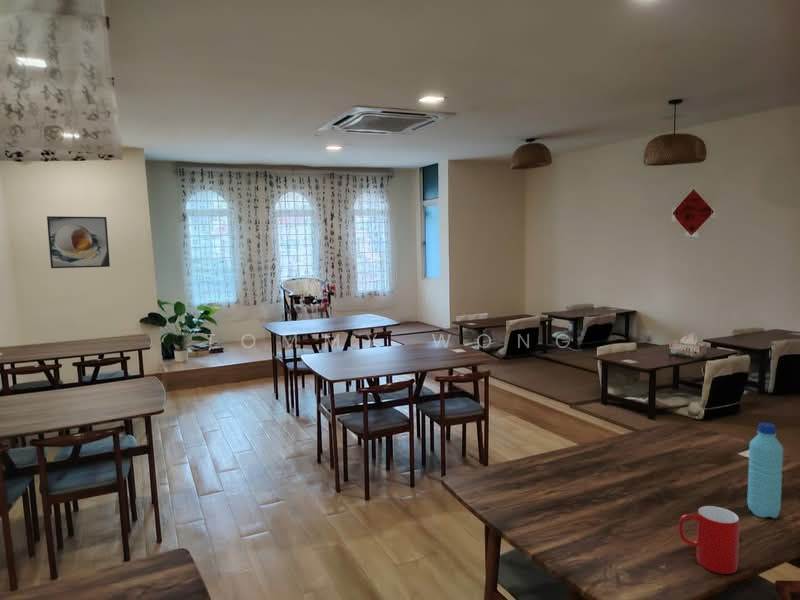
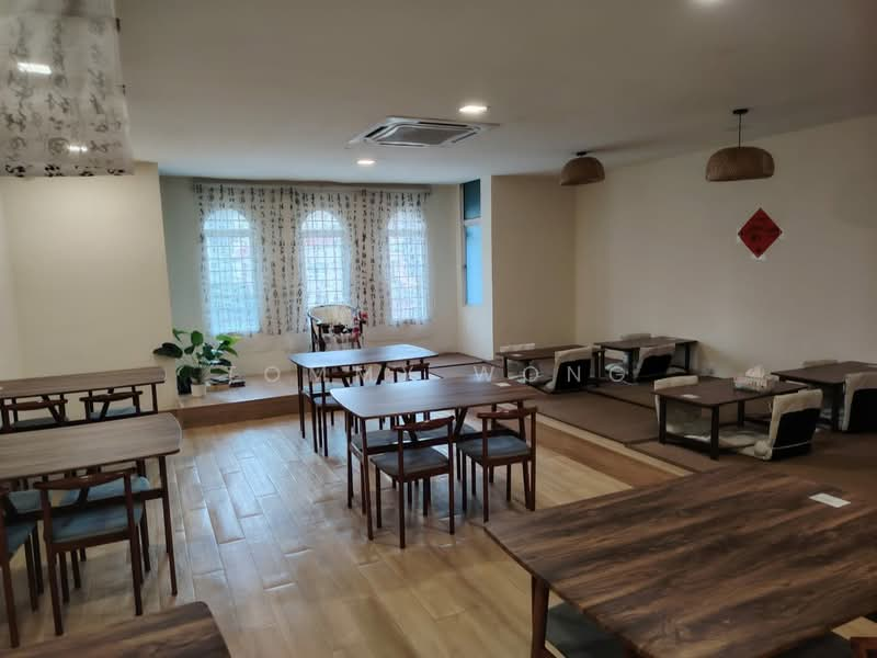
- water bottle [746,422,784,519]
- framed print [46,215,111,269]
- cup [678,505,740,575]
